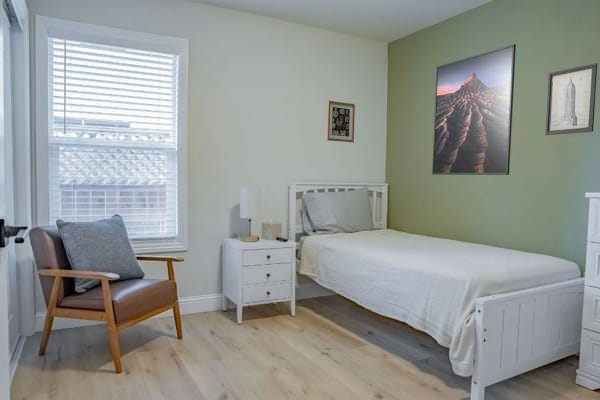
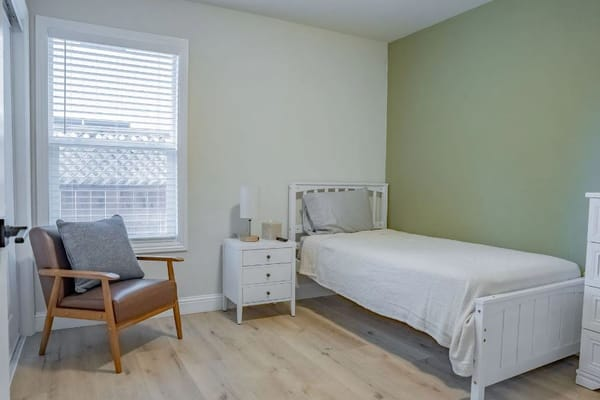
- wall art [544,62,598,136]
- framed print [431,43,517,176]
- wall art [326,100,356,143]
